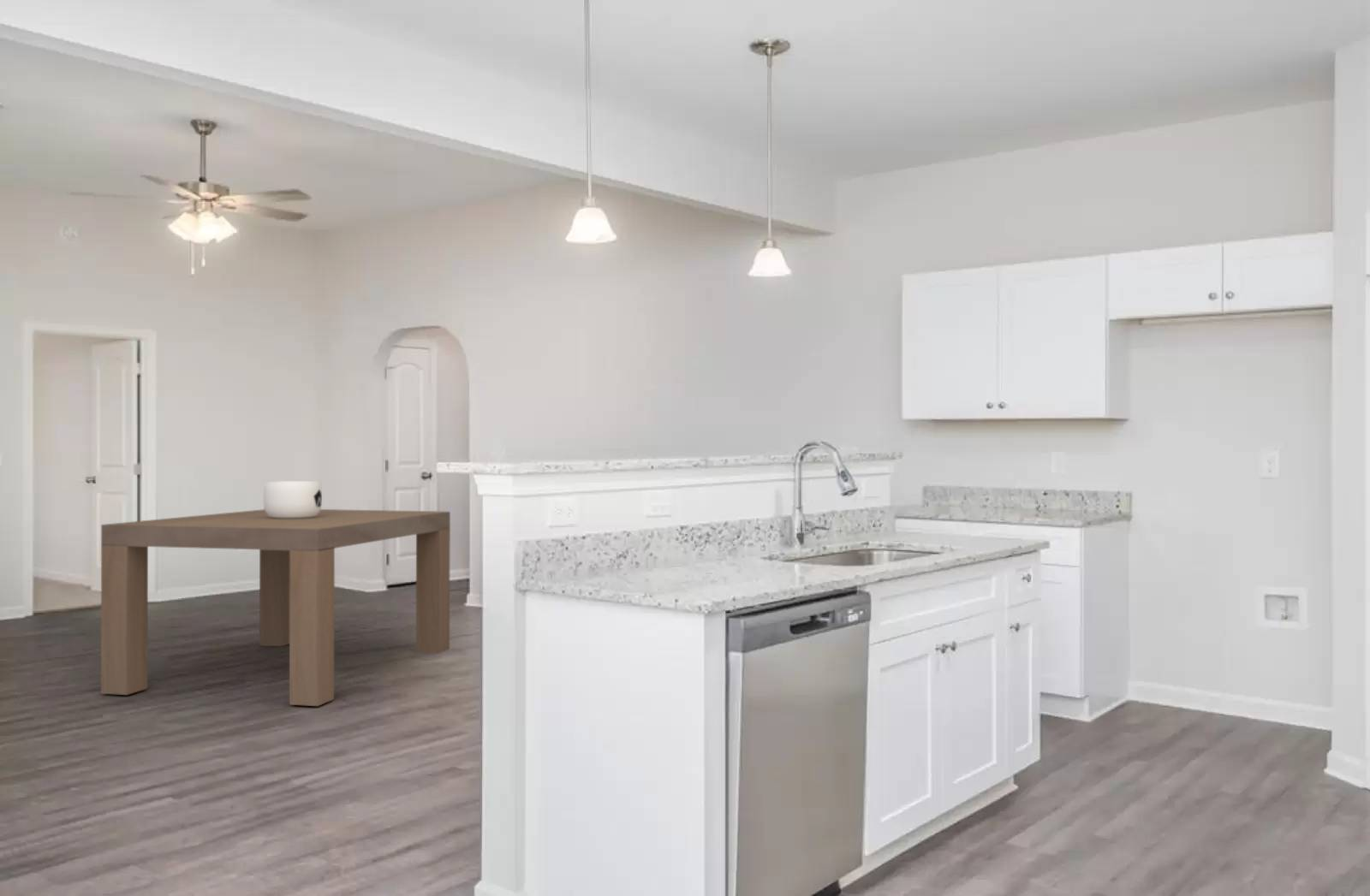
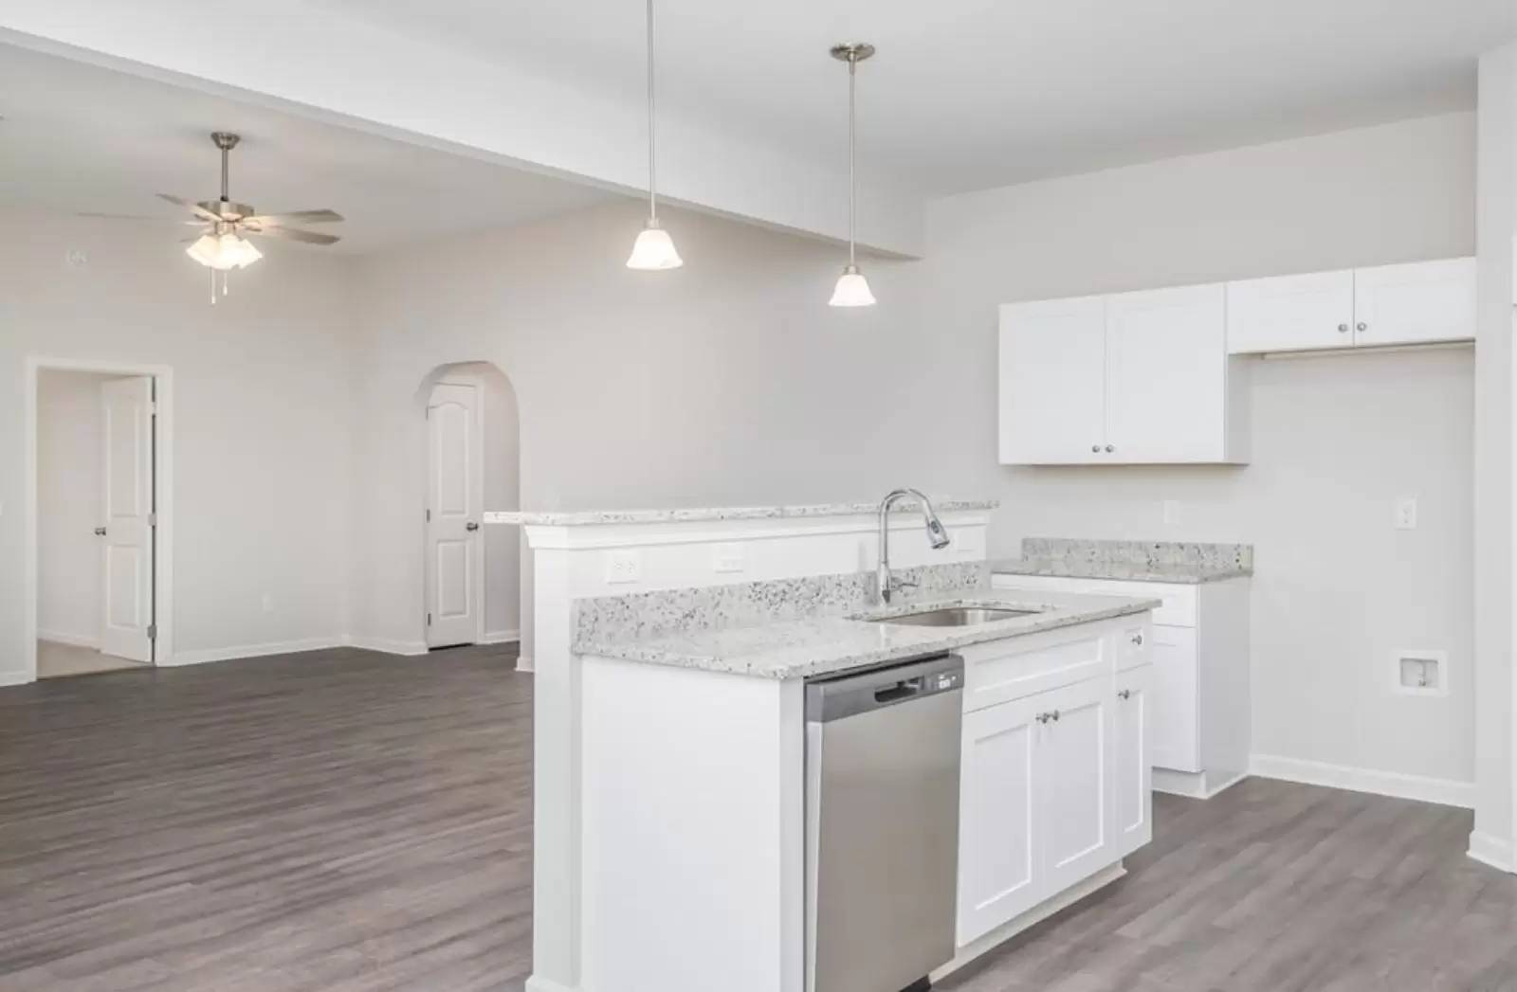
- dining table [100,480,451,707]
